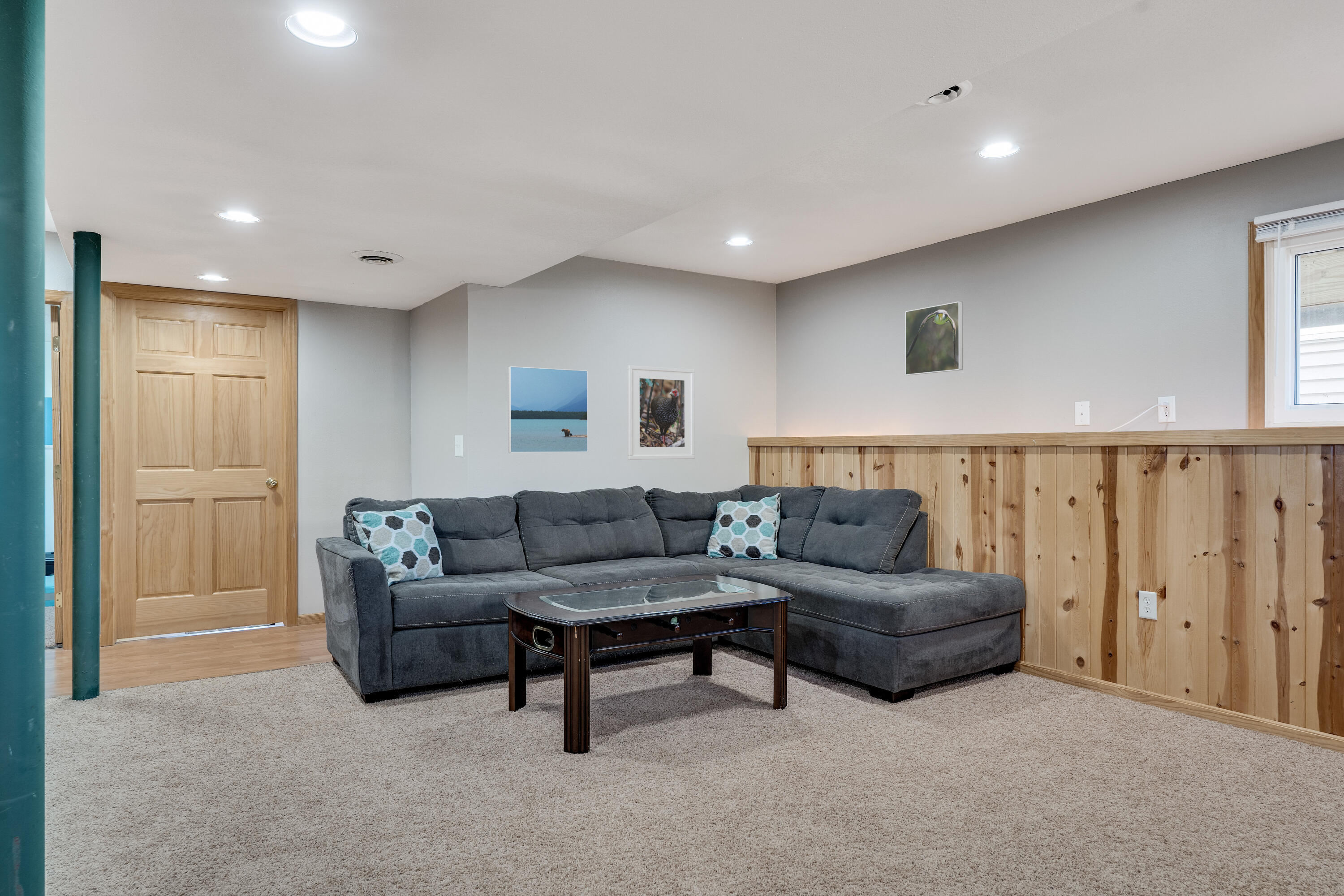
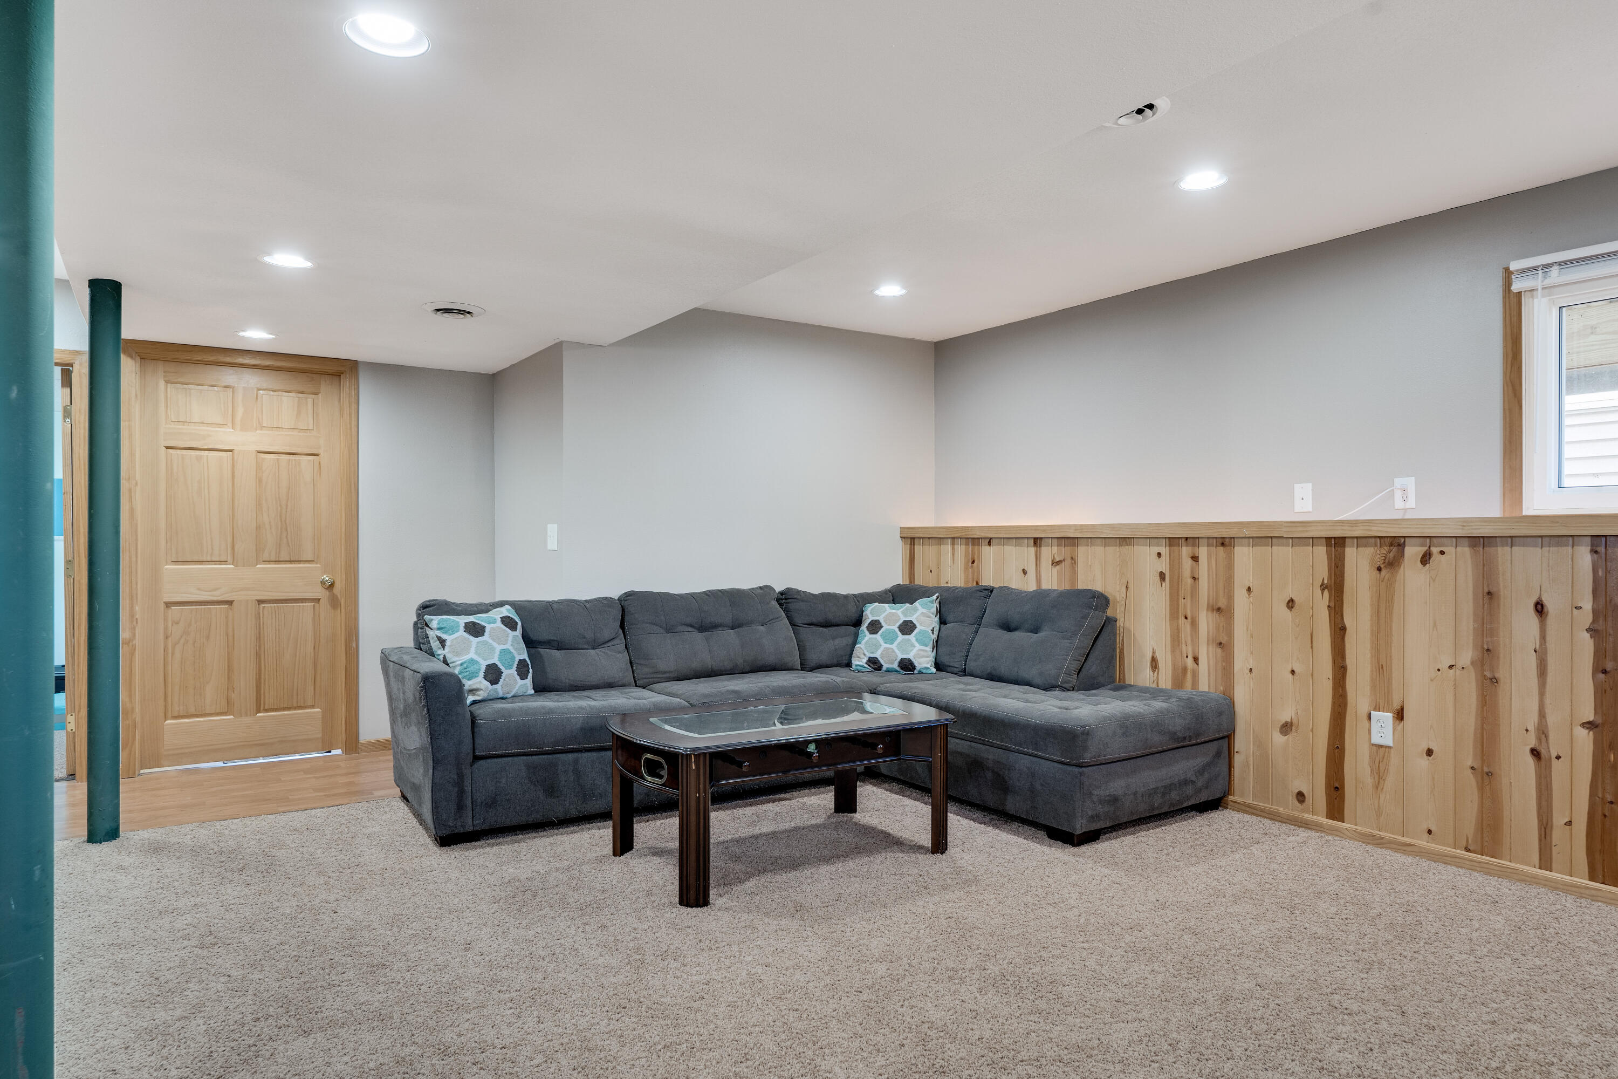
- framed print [508,366,588,453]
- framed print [627,365,695,460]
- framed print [905,301,963,376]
